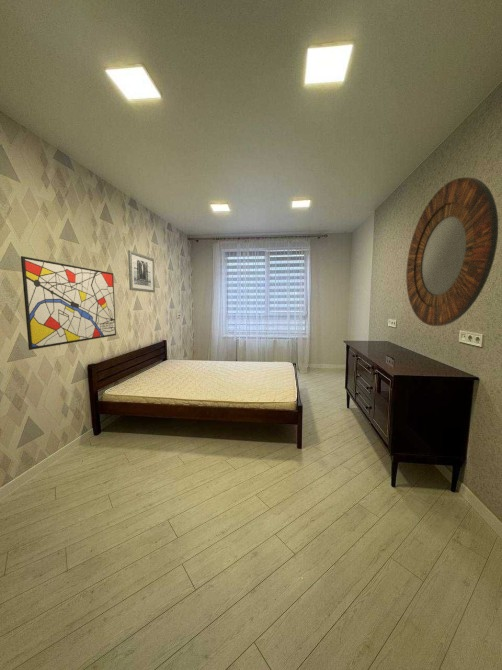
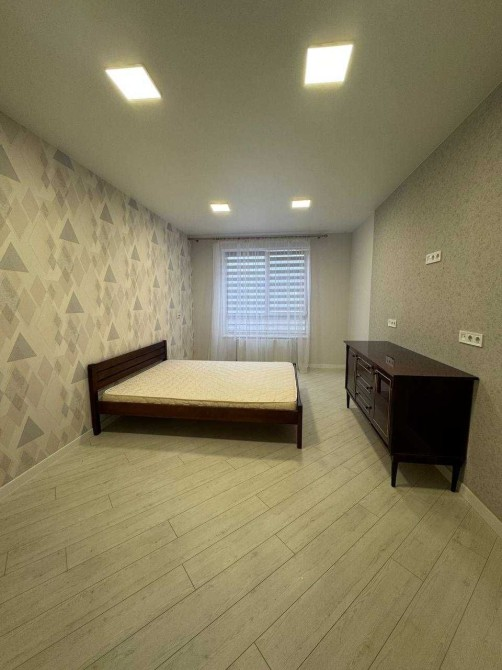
- wall art [20,255,117,351]
- wall art [127,249,156,293]
- home mirror [405,176,499,327]
